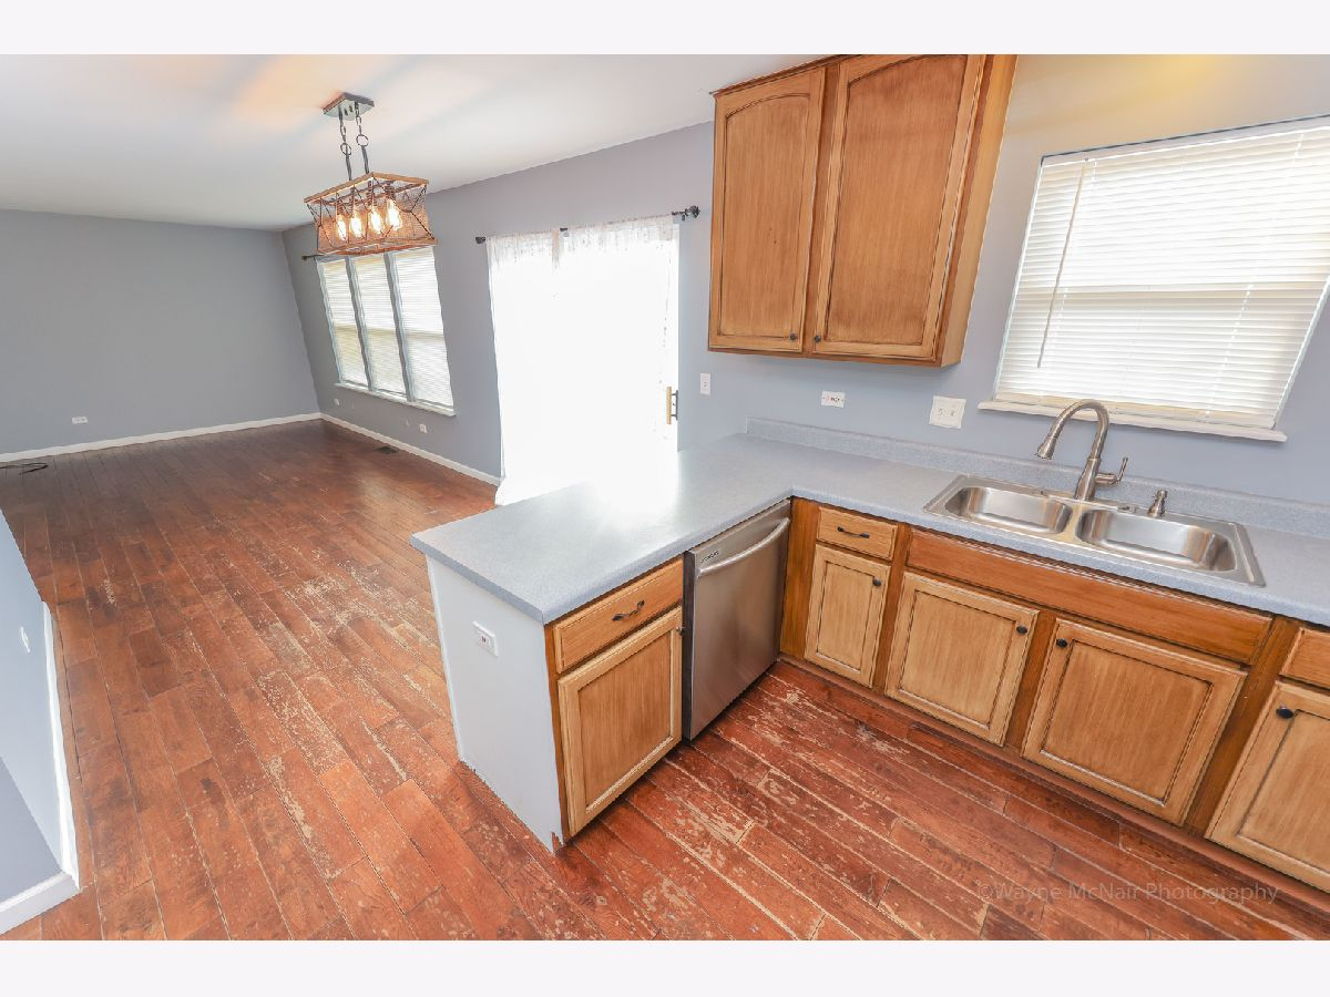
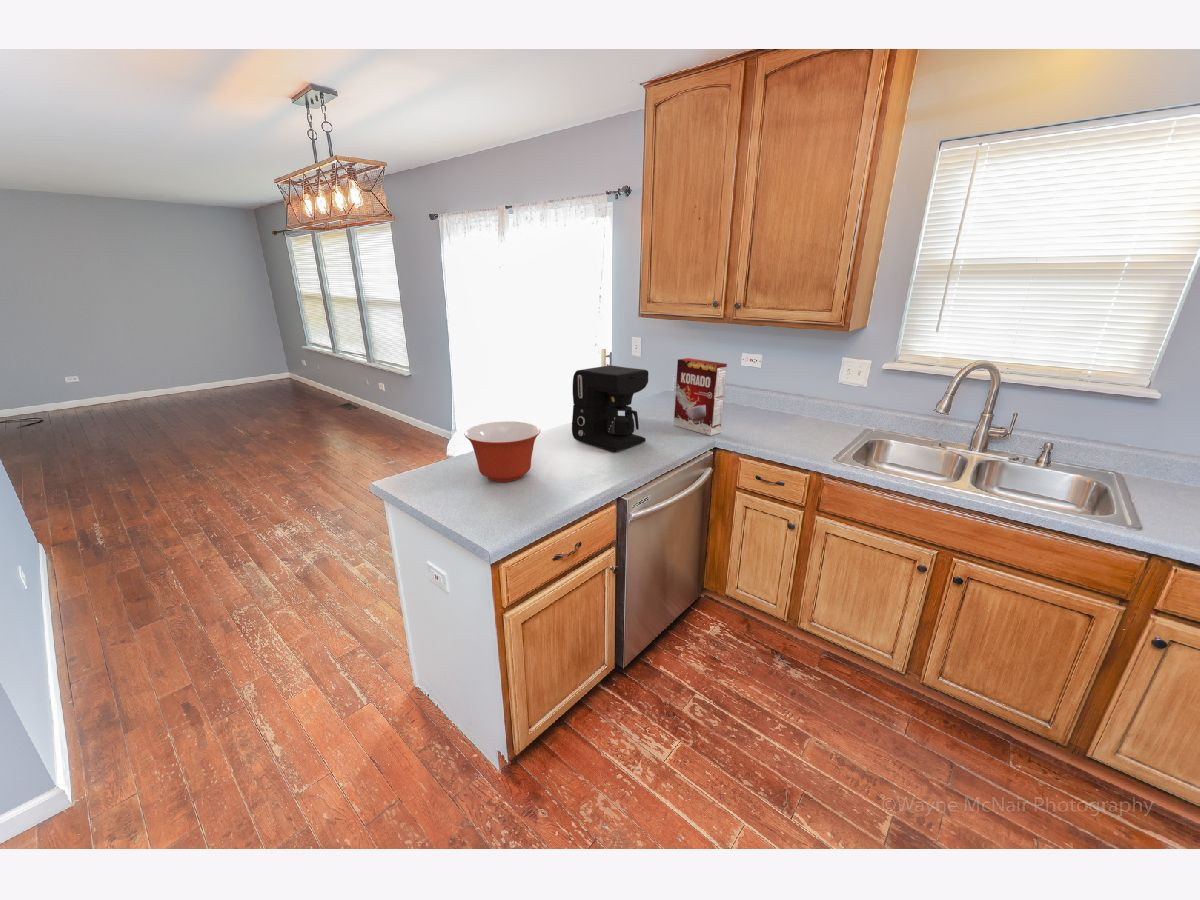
+ mixing bowl [463,420,541,483]
+ cereal box [673,357,728,437]
+ coffee maker [571,364,649,453]
